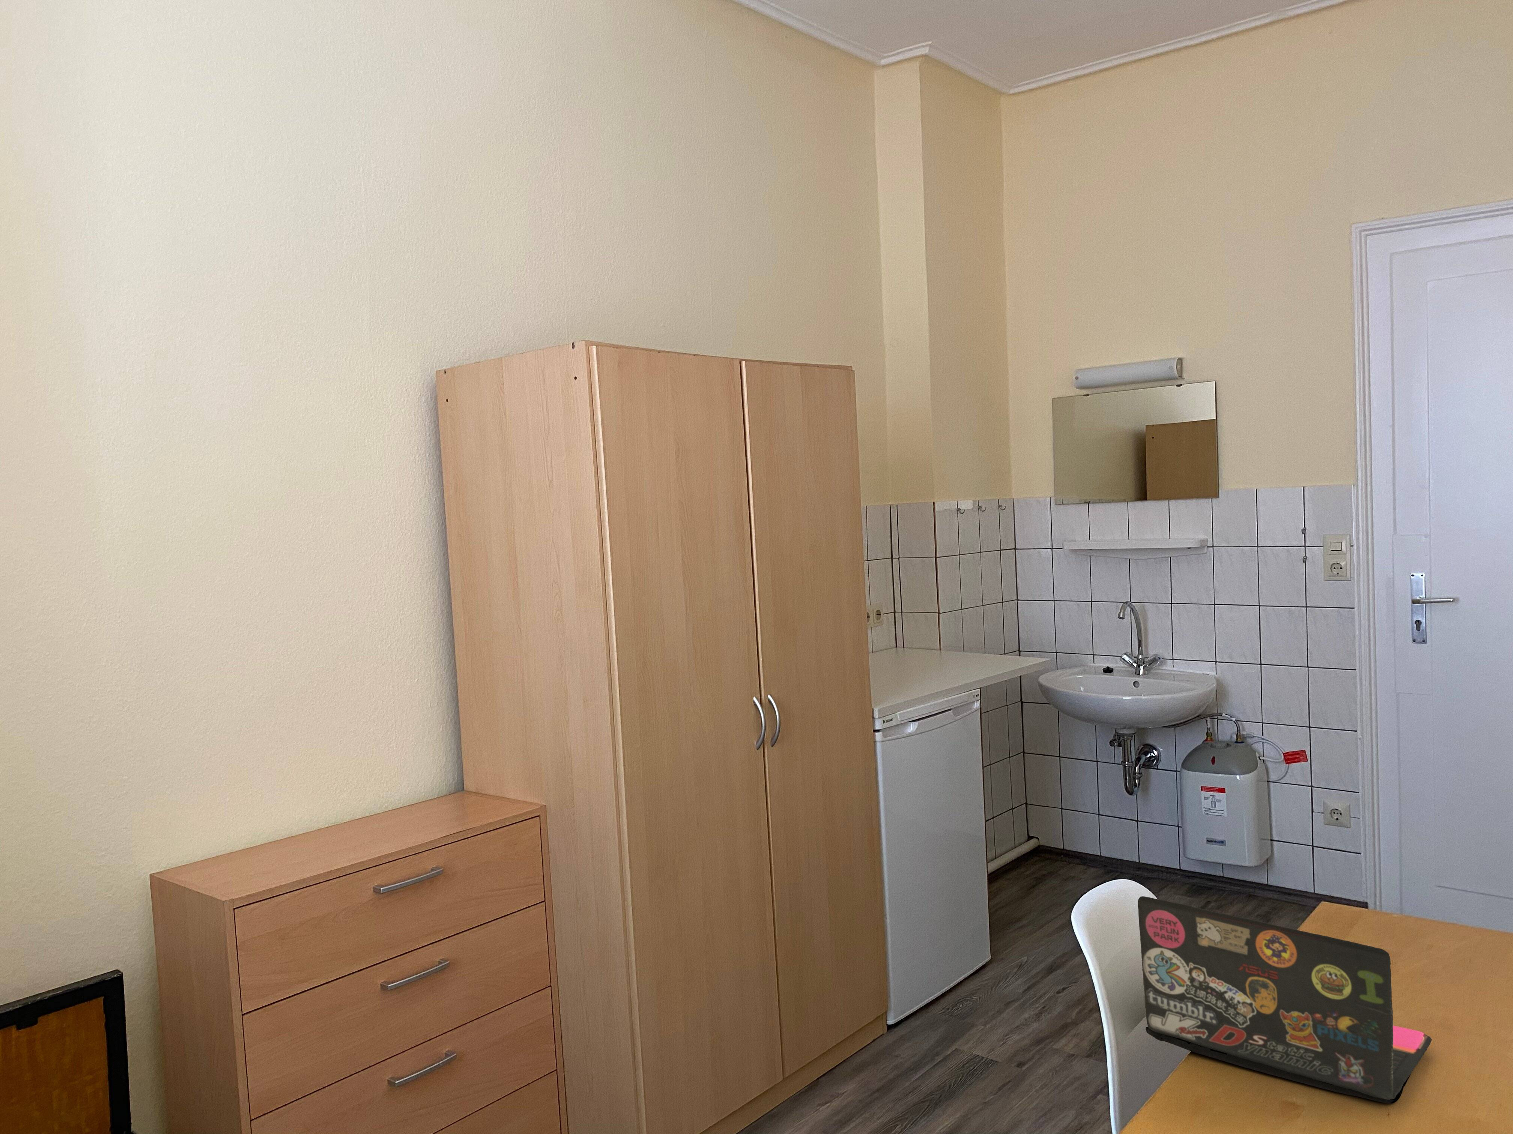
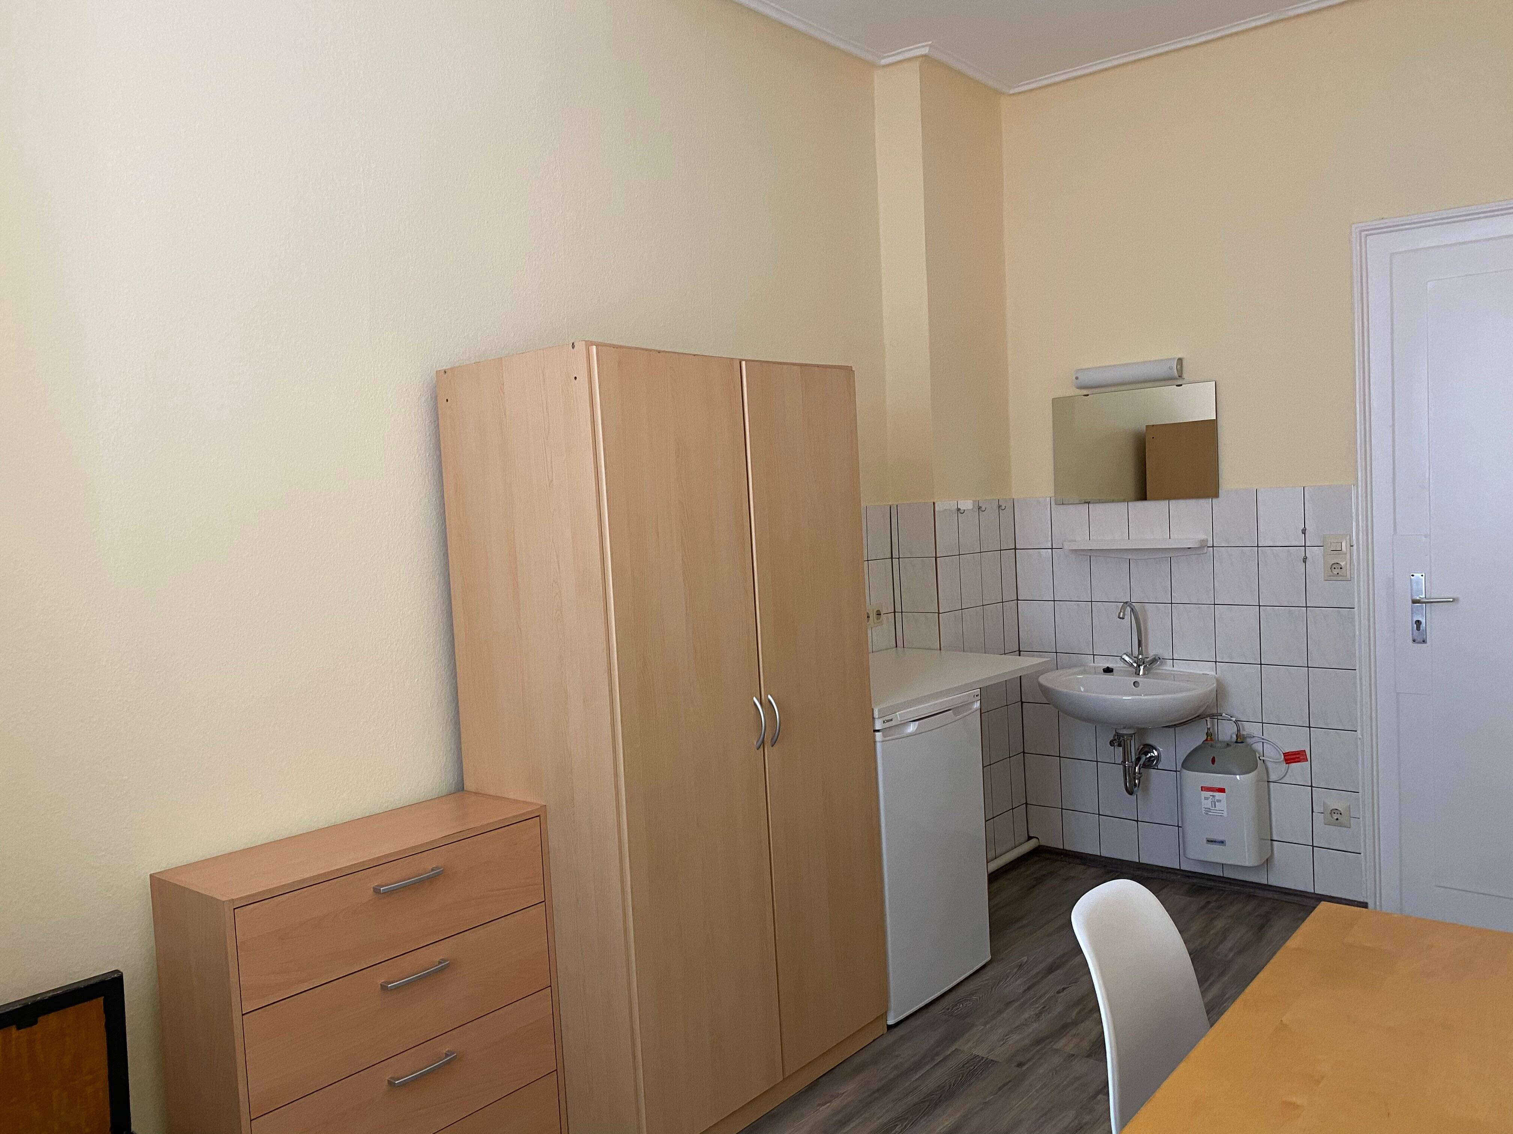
- laptop [1138,896,1432,1104]
